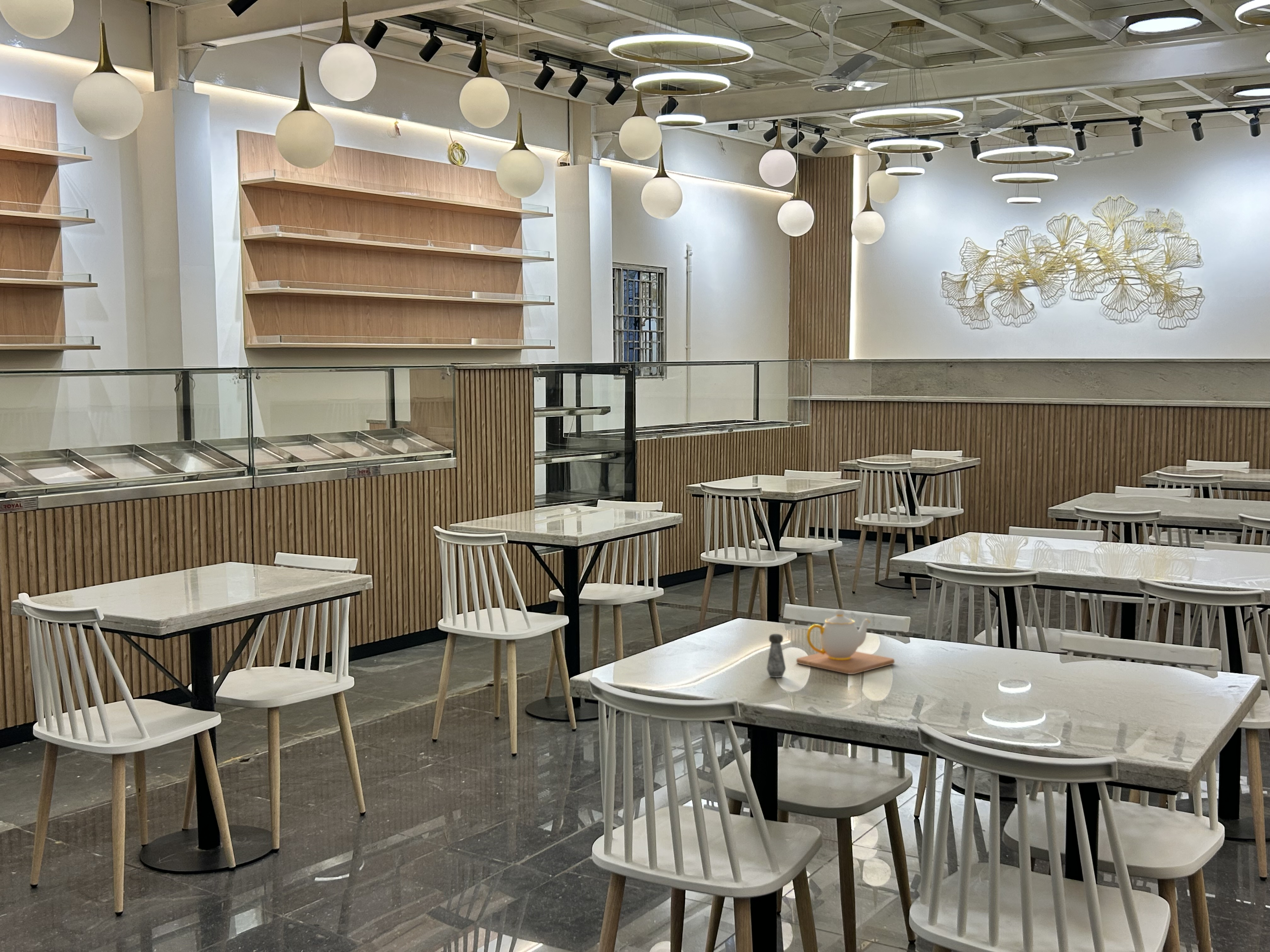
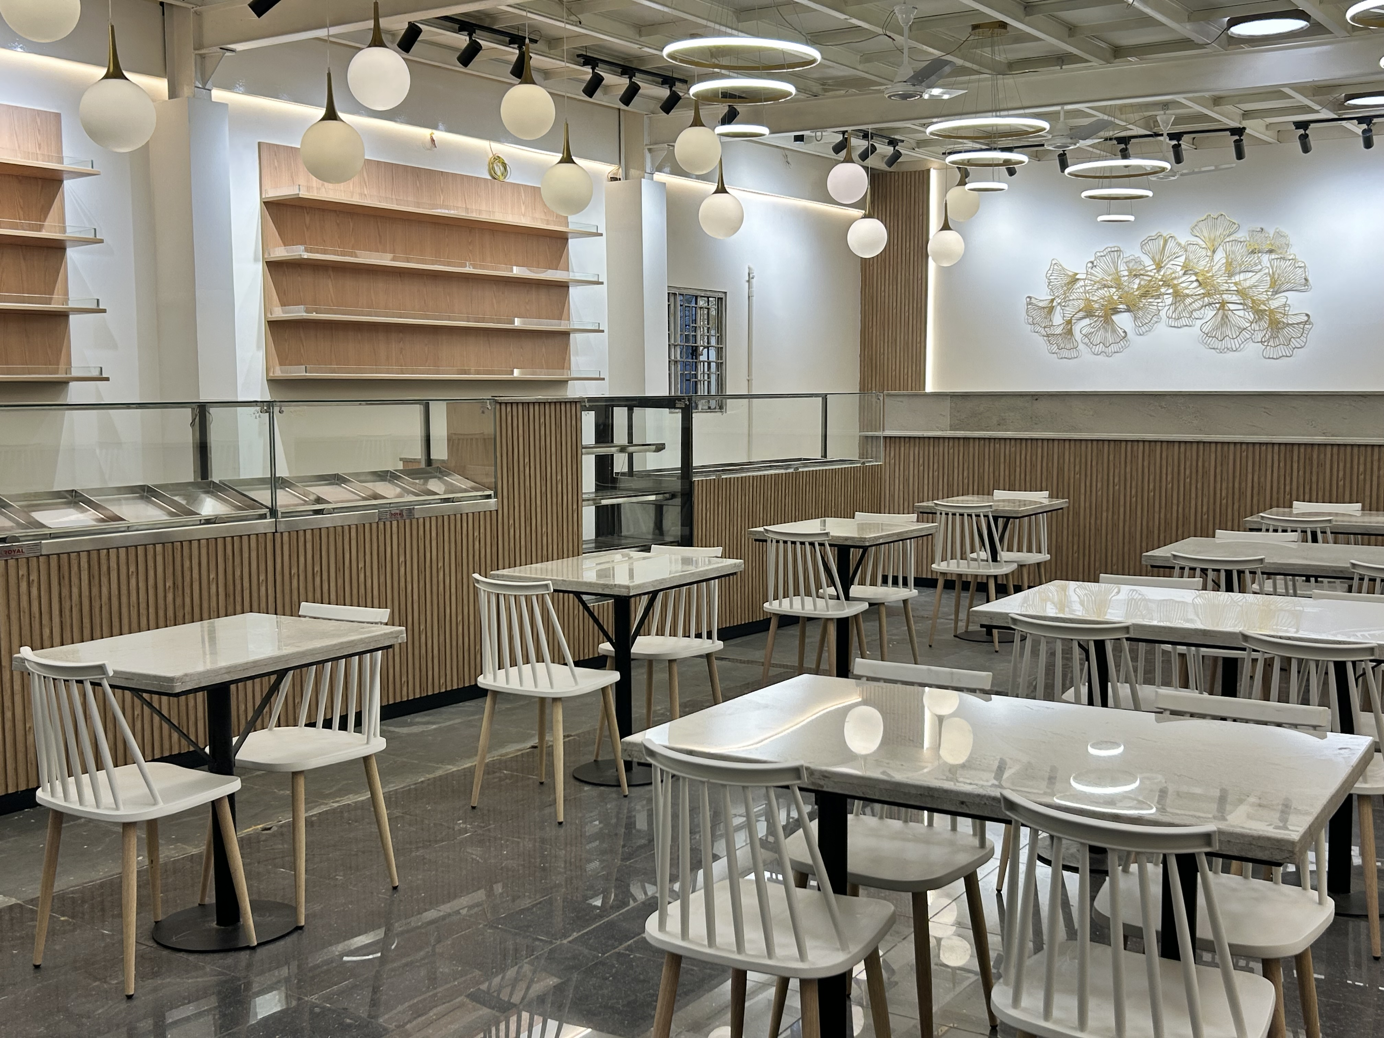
- salt shaker [766,633,786,678]
- teapot [796,609,895,674]
